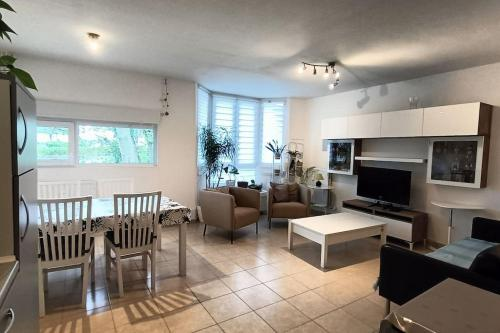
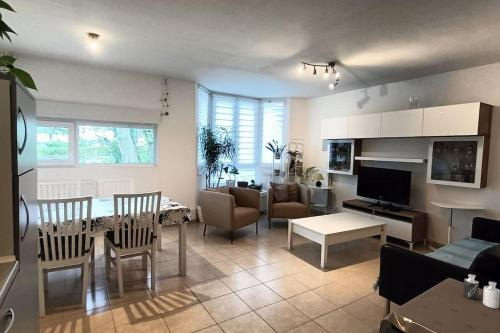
+ candle [462,273,500,309]
